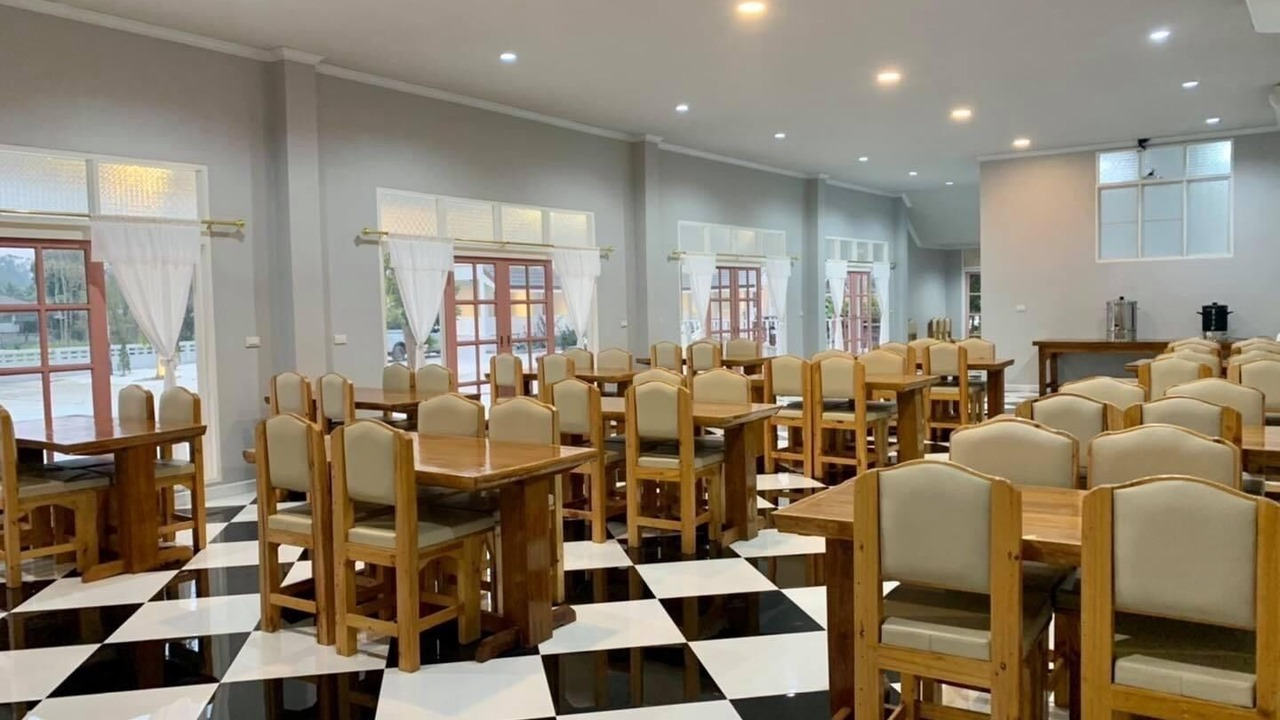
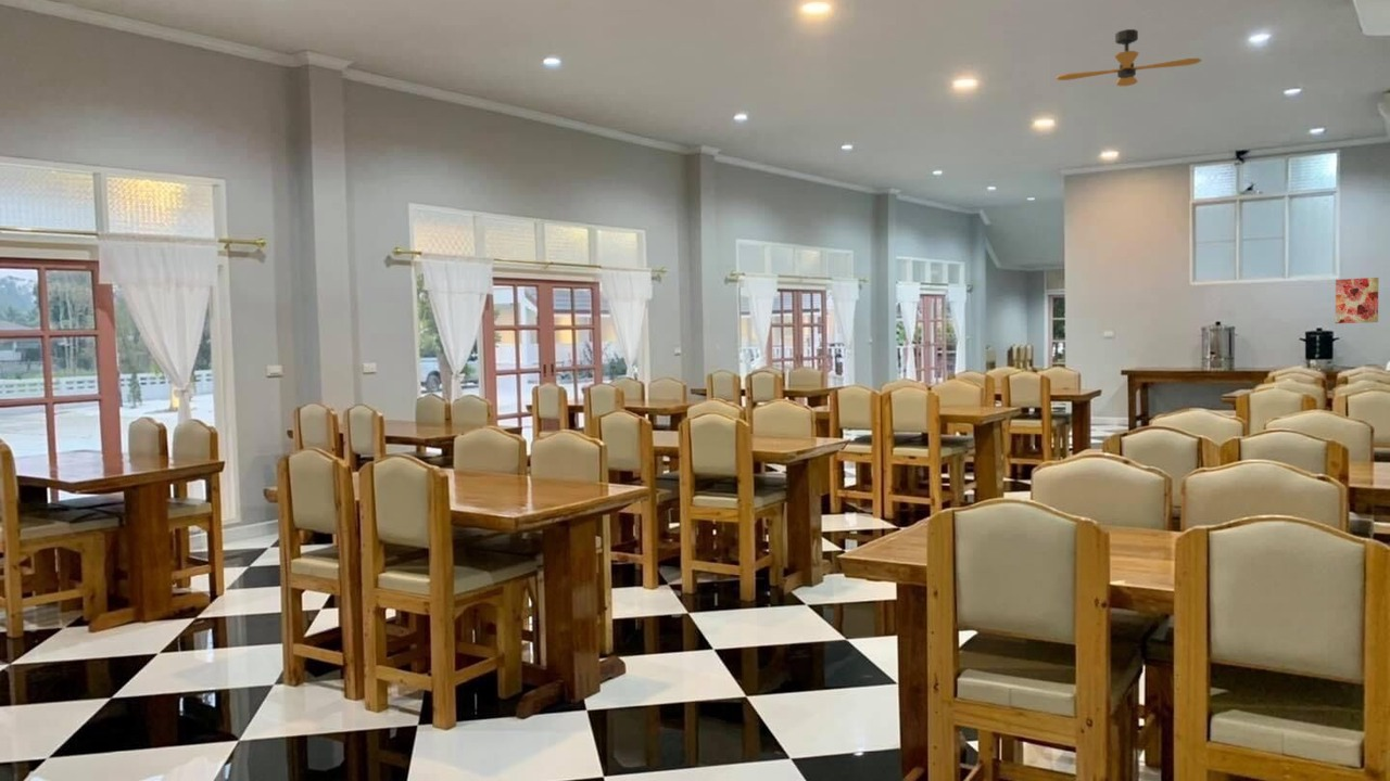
+ ceiling fan [1056,28,1202,87]
+ wall art [1335,277,1379,324]
